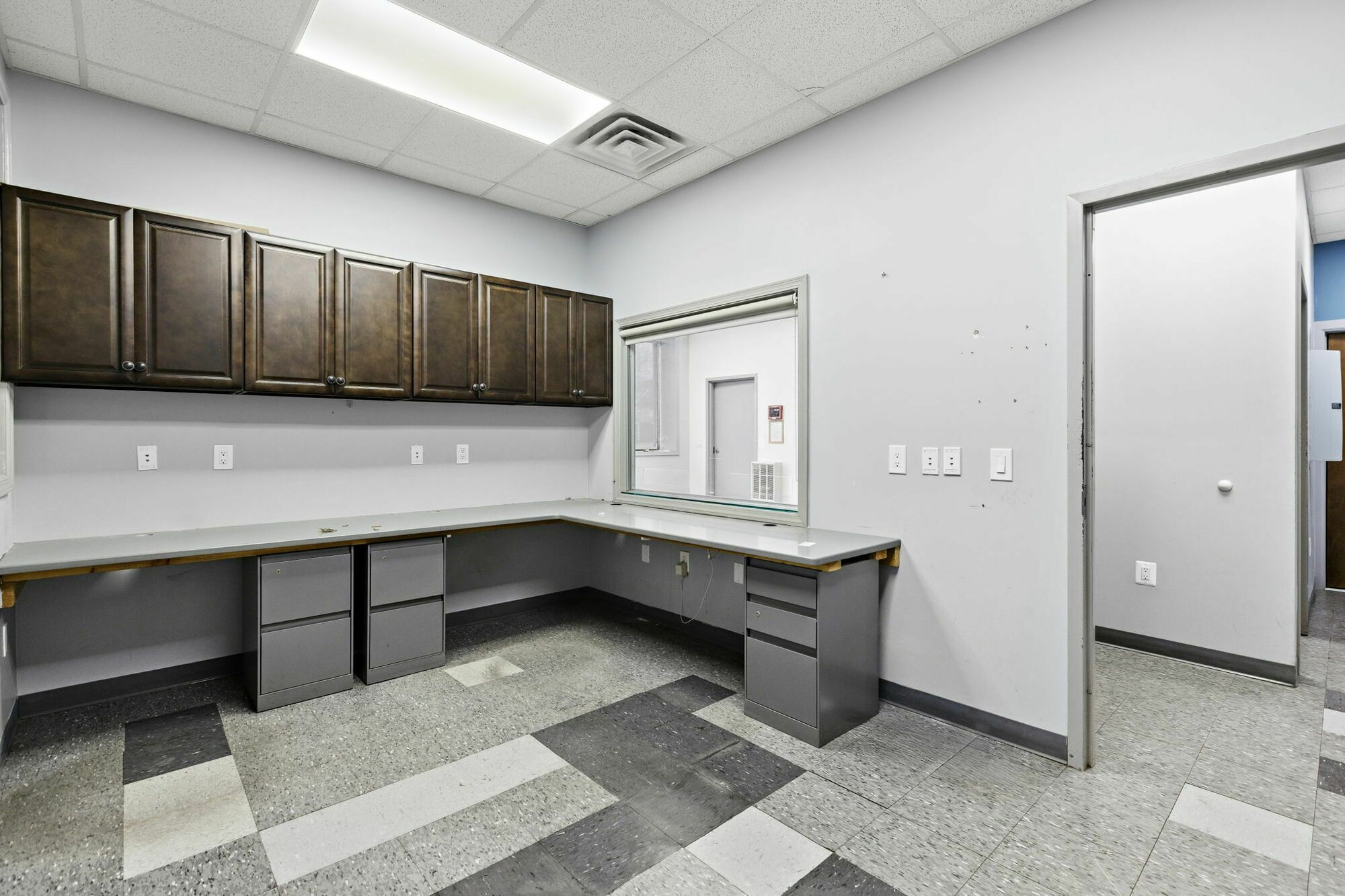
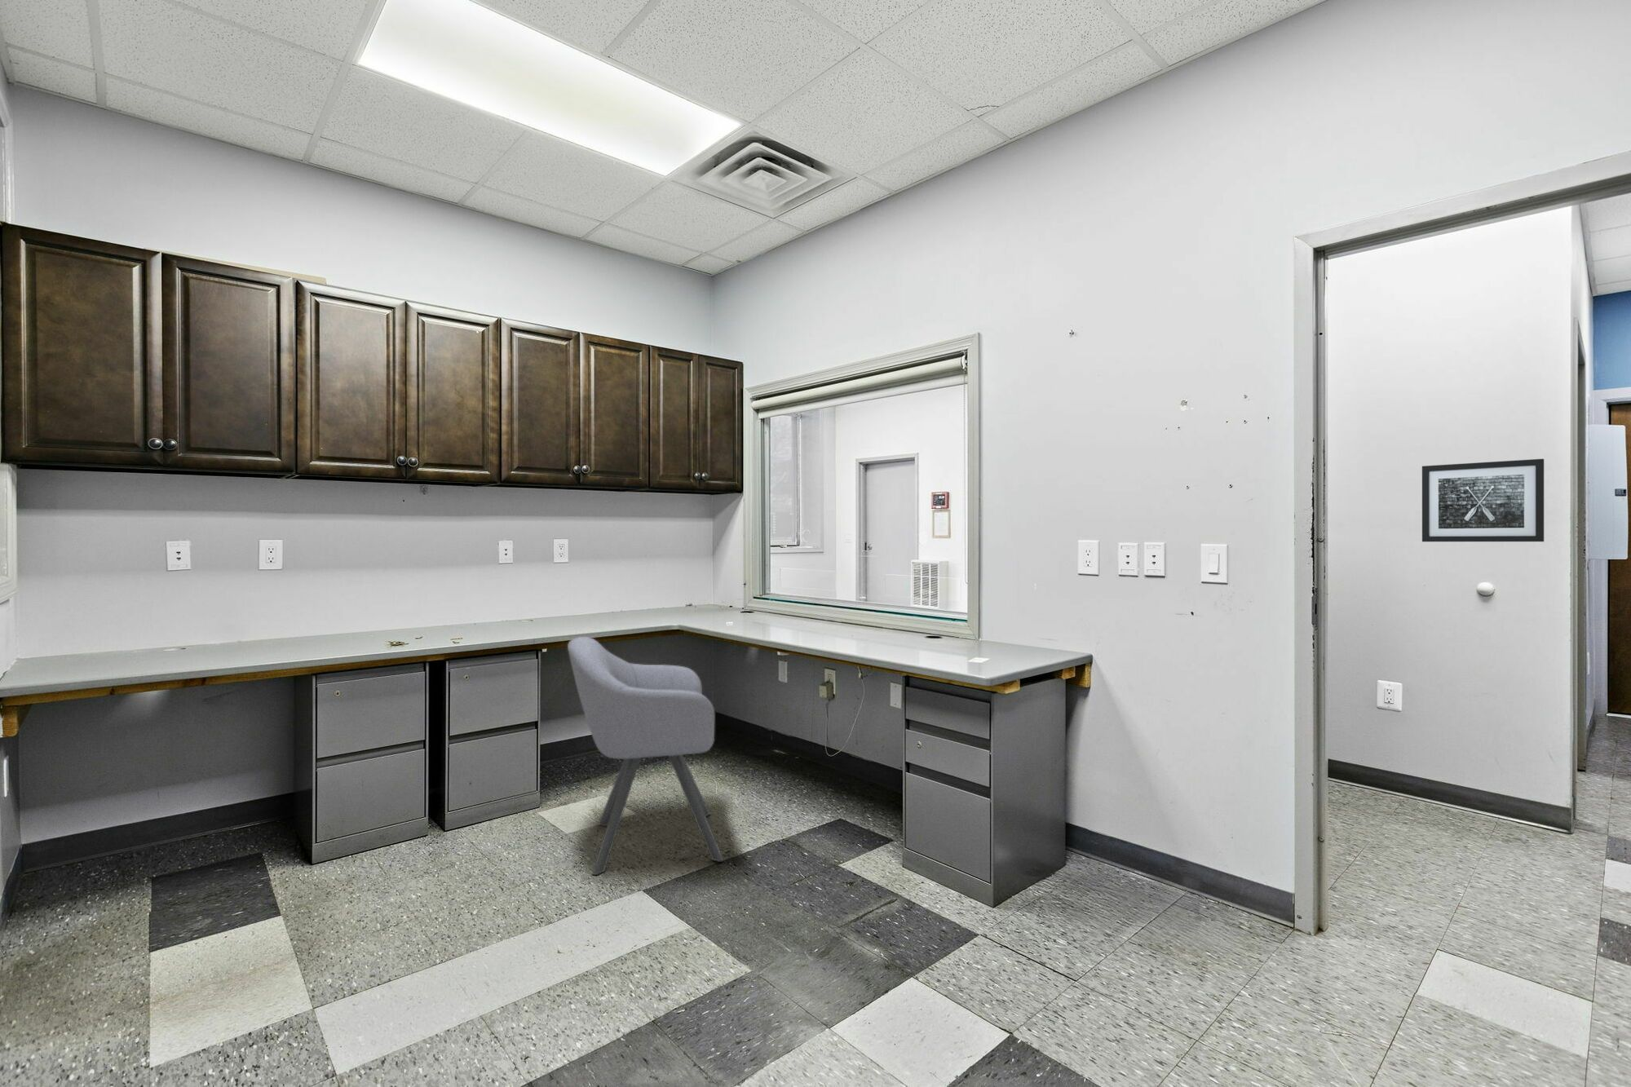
+ wall art [1421,459,1545,542]
+ chair [566,636,724,876]
